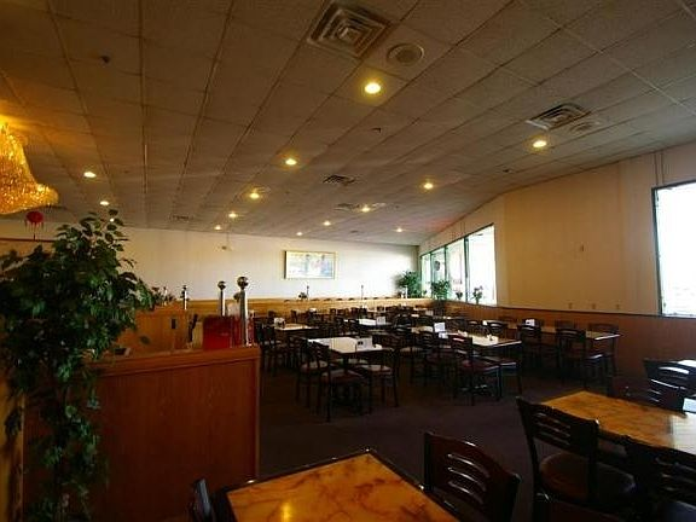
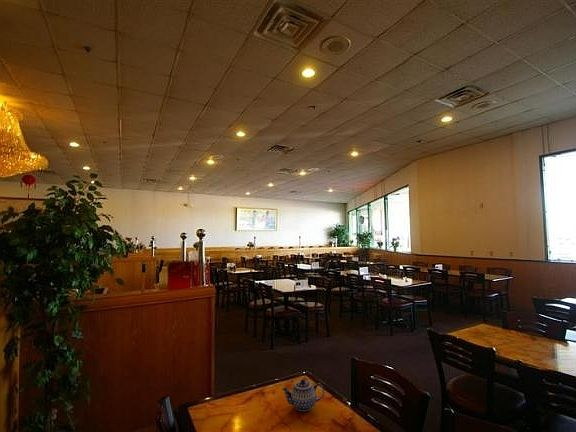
+ teapot [281,378,325,412]
